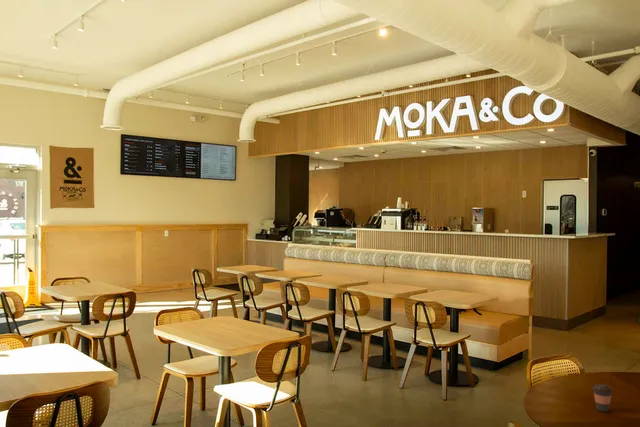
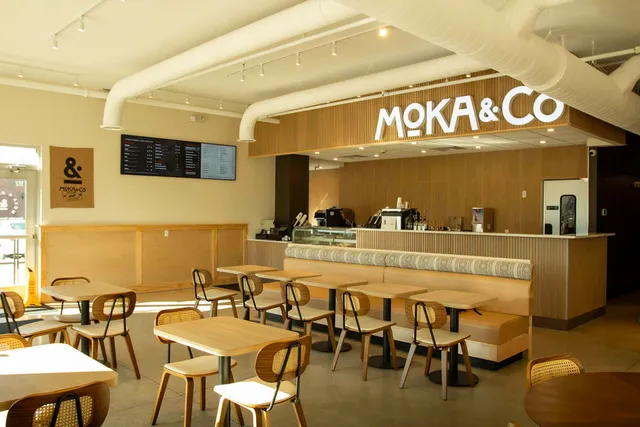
- coffee cup [591,383,614,413]
